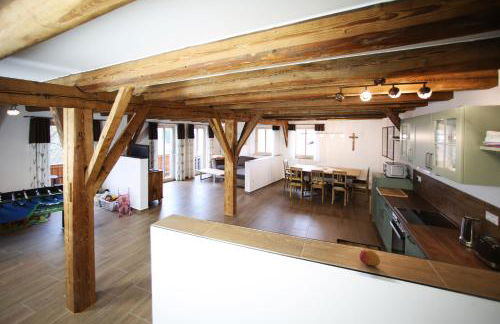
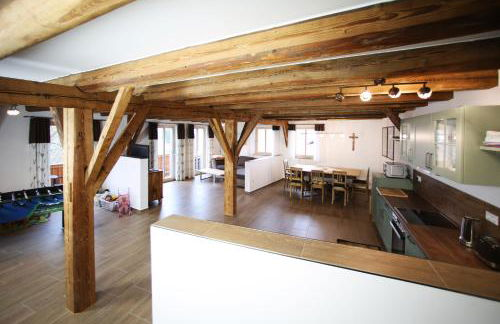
- fruit [359,248,381,267]
